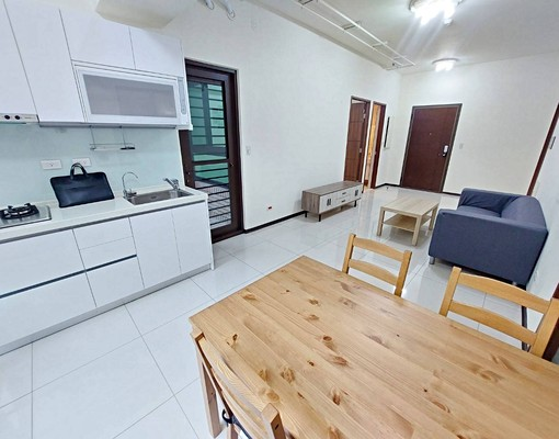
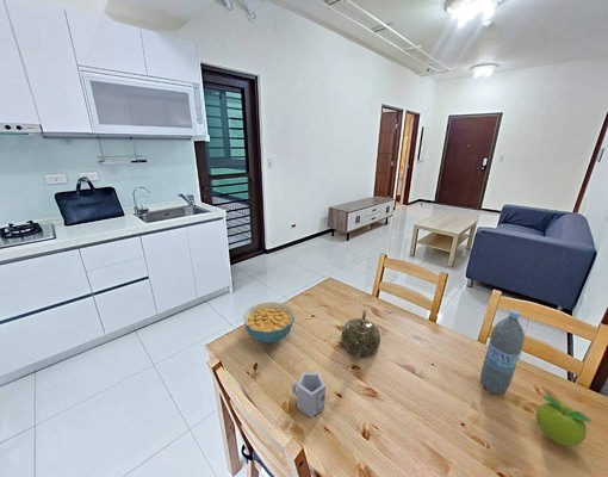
+ cup [291,372,327,419]
+ fruit [535,395,593,447]
+ cereal bowl [242,301,296,345]
+ water bottle [479,309,526,396]
+ teapot [340,309,381,359]
